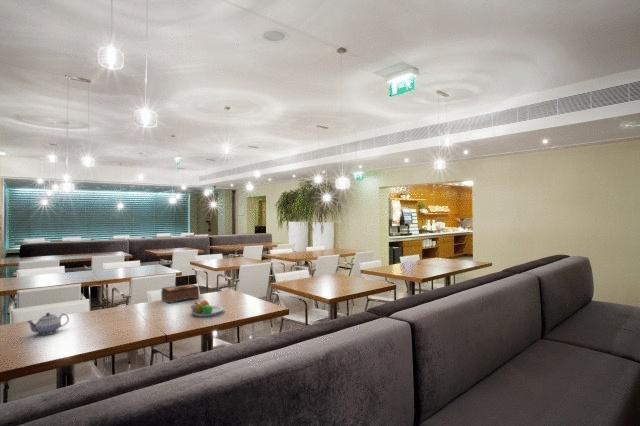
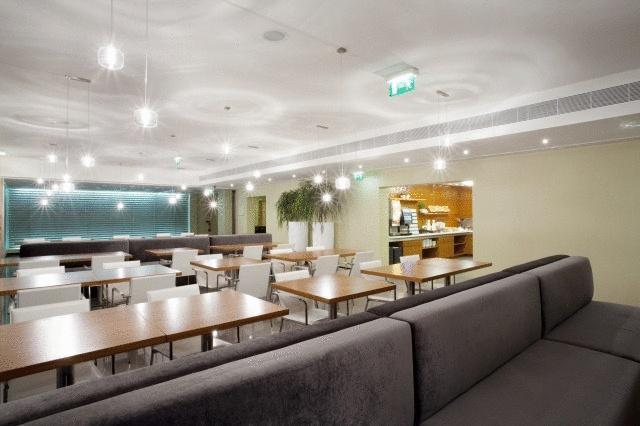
- teapot [26,312,70,336]
- tissue box [160,283,200,304]
- fruit bowl [189,299,224,317]
